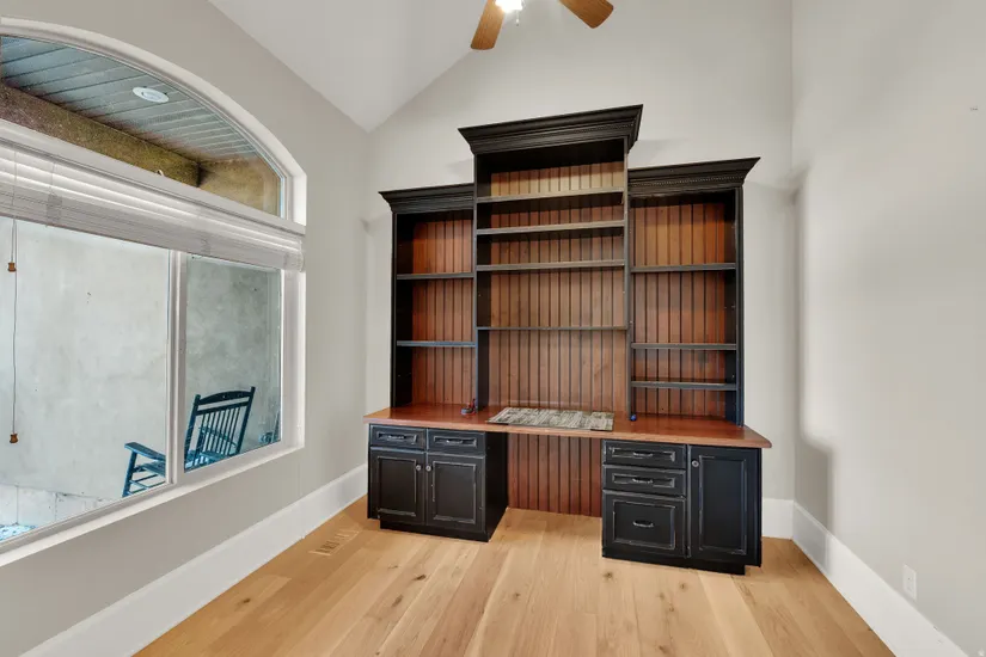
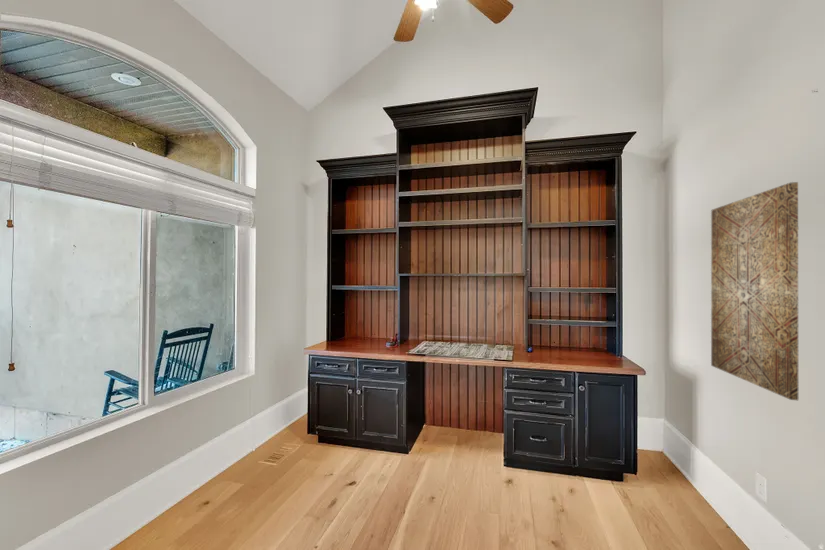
+ wall art [710,181,800,401]
